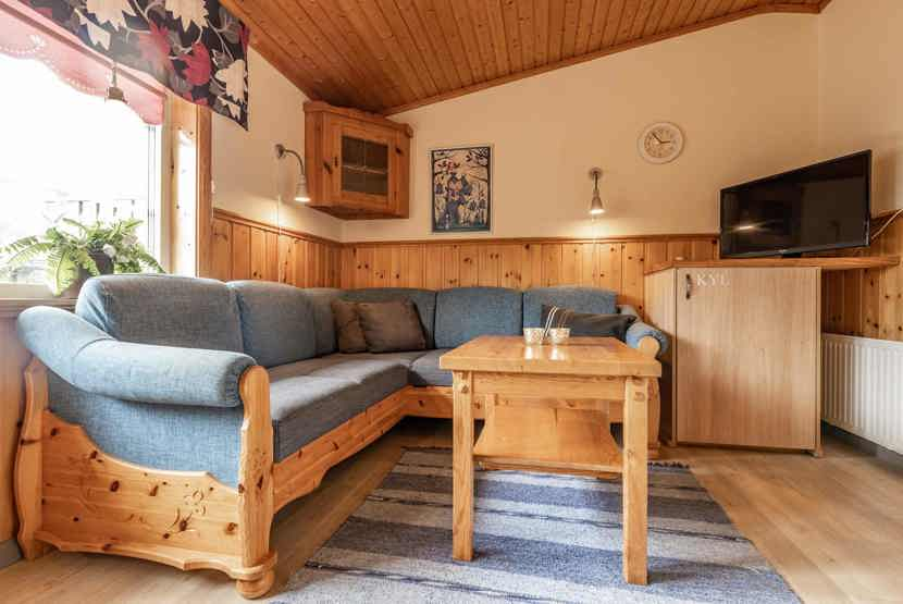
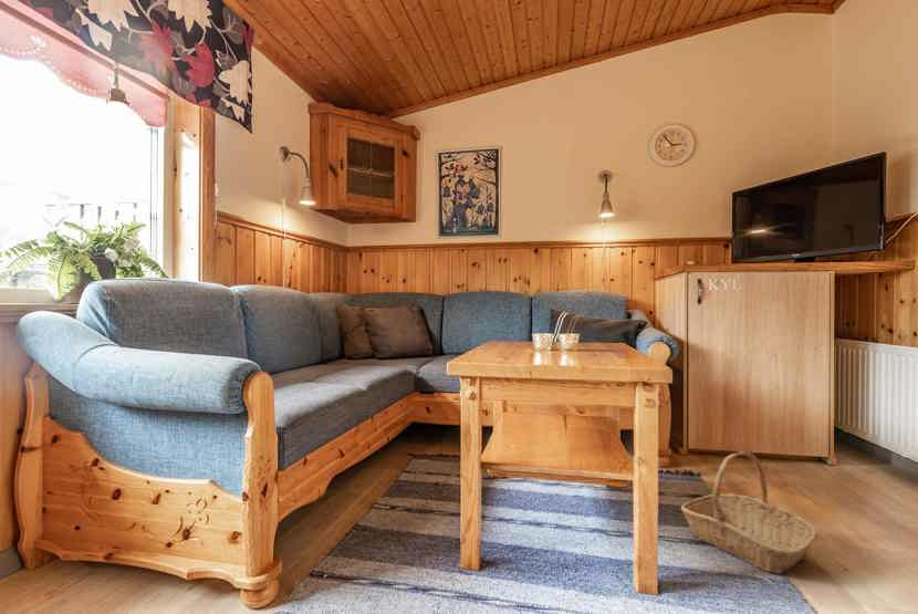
+ basket [680,450,818,575]
